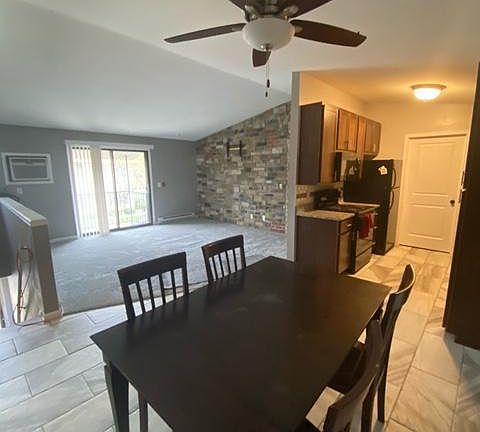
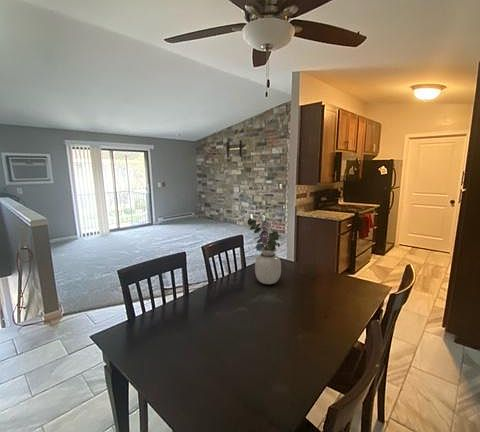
+ bouquet [246,211,283,285]
